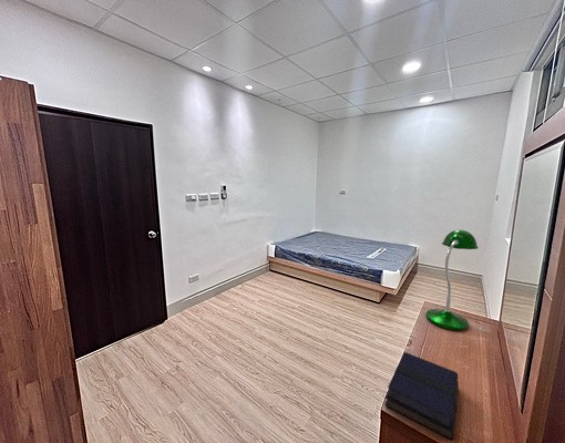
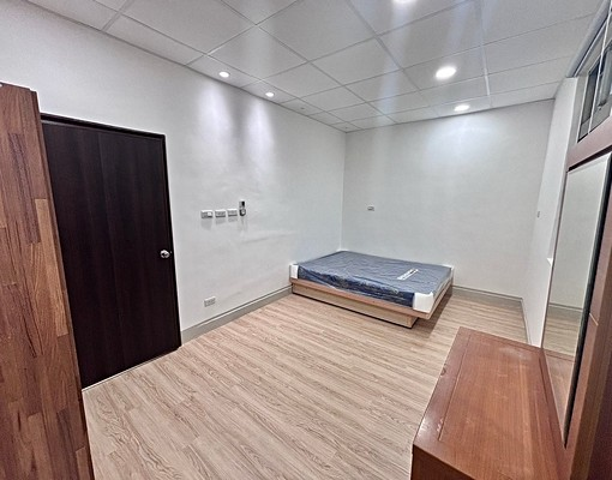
- desk lamp [425,229,480,331]
- book [383,351,460,441]
